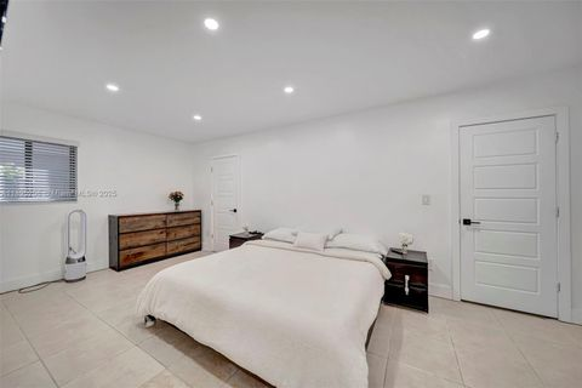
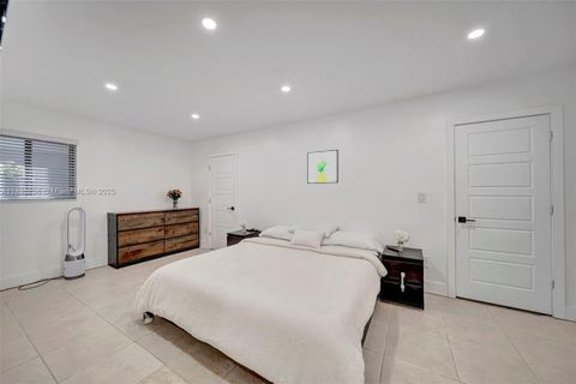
+ wall art [306,149,340,185]
